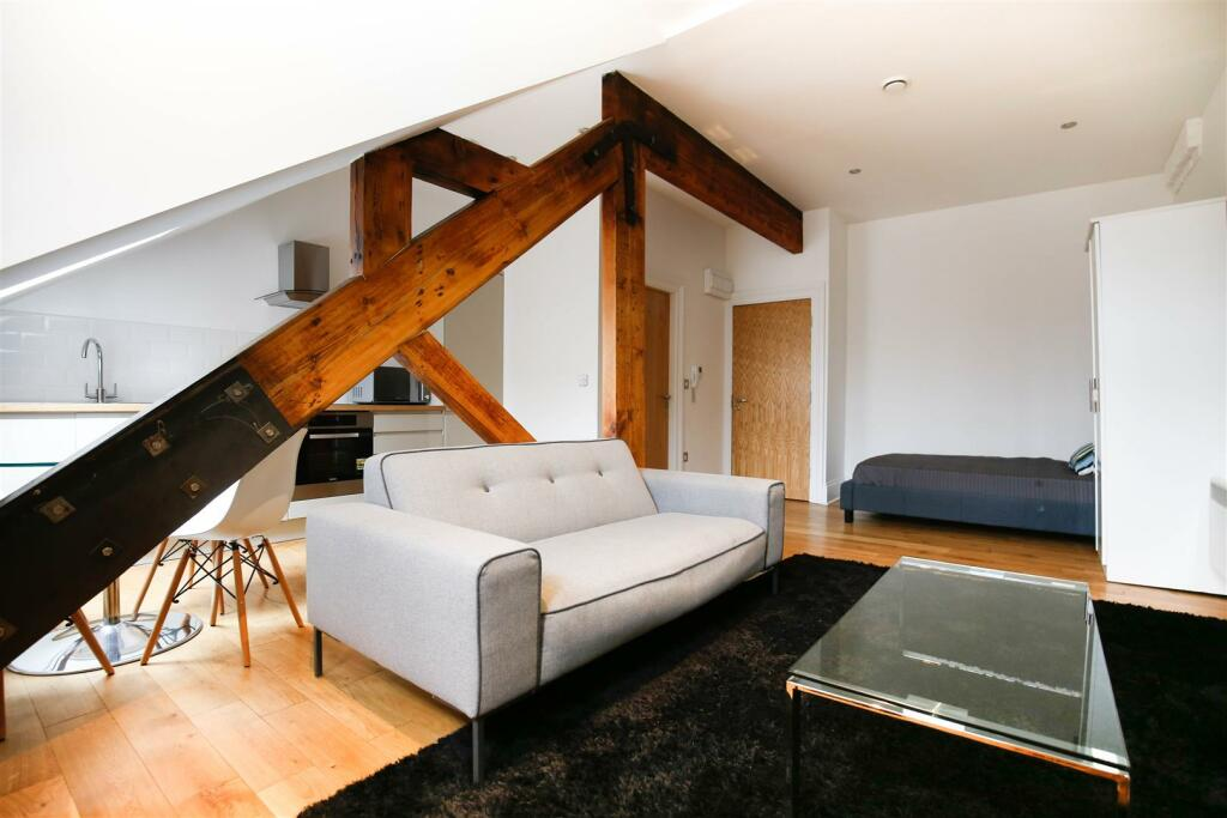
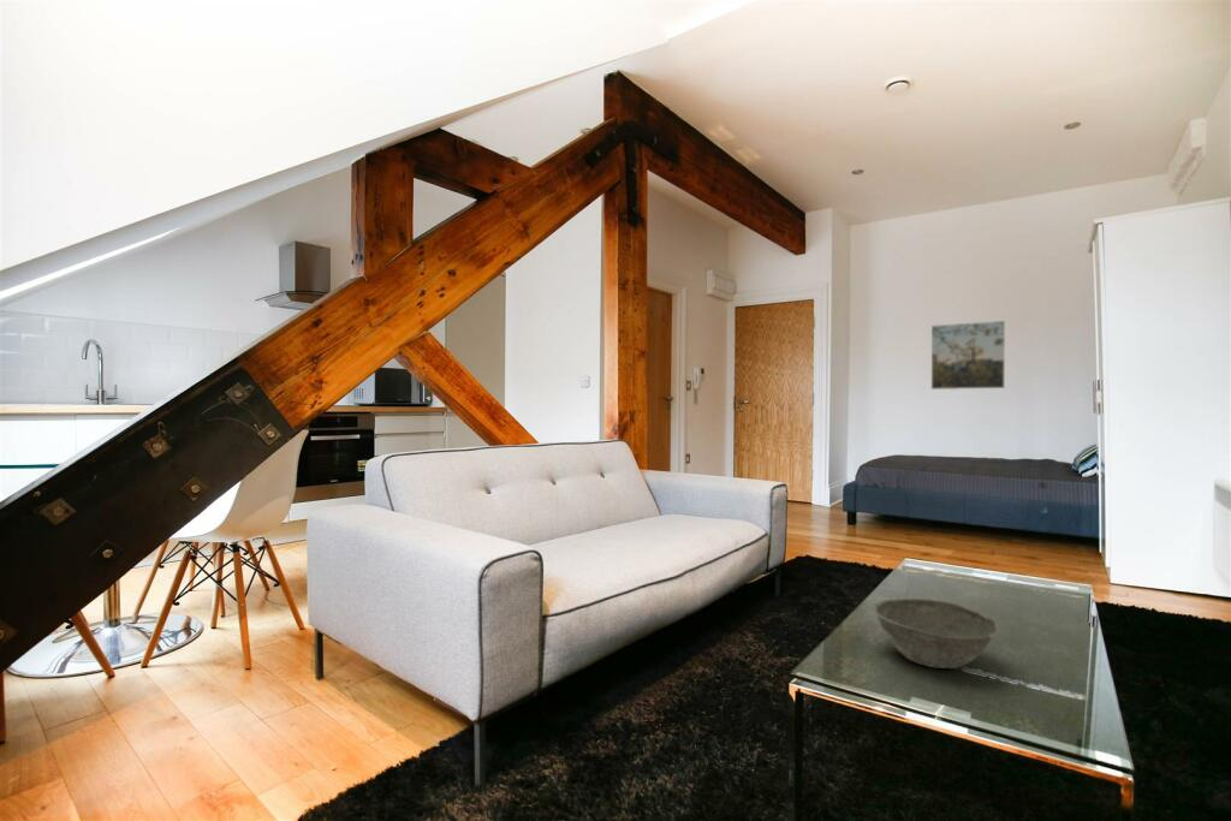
+ bowl [872,597,1000,670]
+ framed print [930,320,1006,391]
